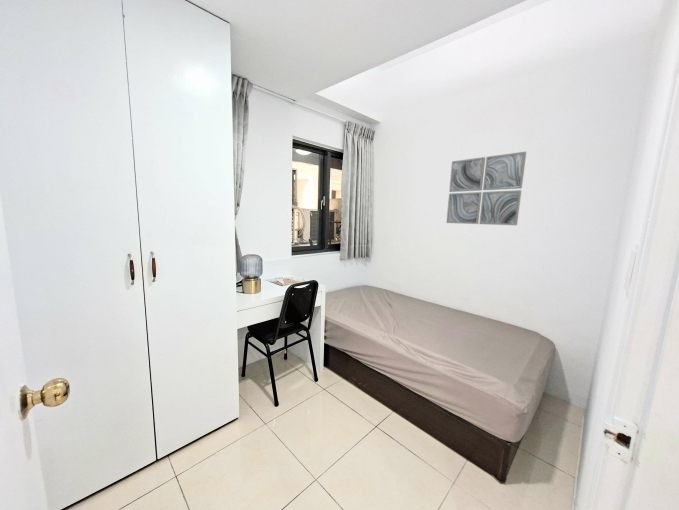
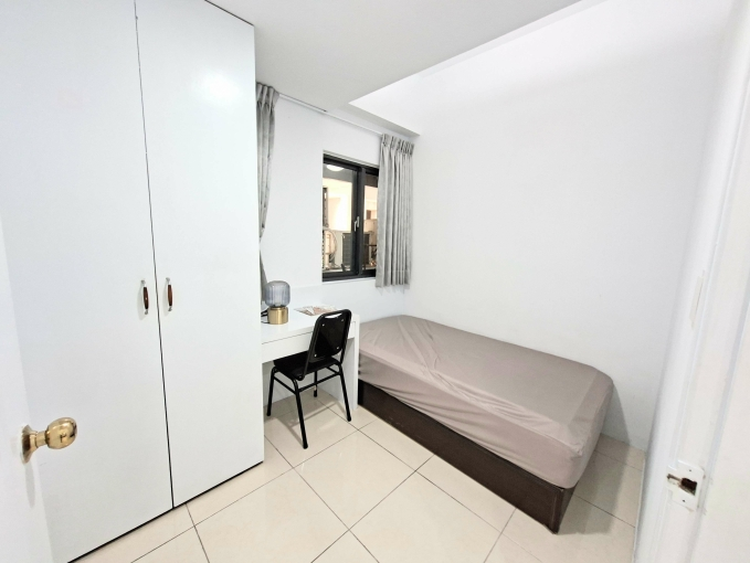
- wall art [445,151,527,226]
